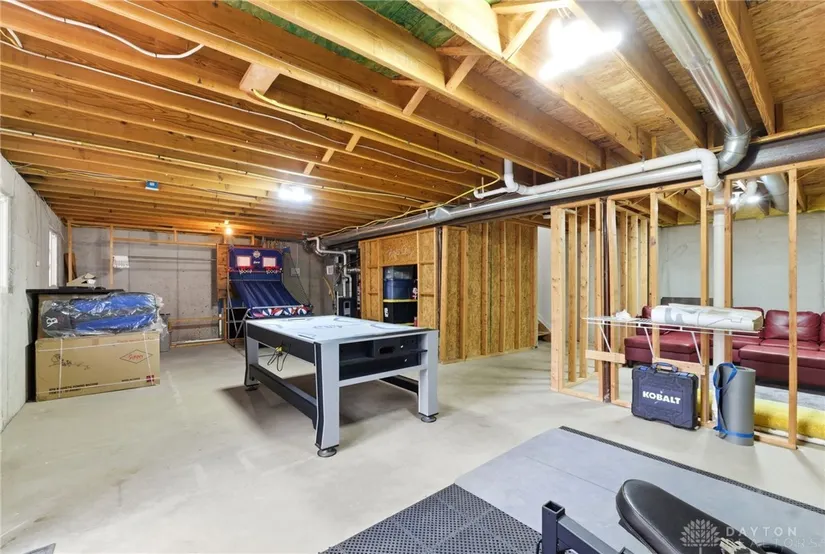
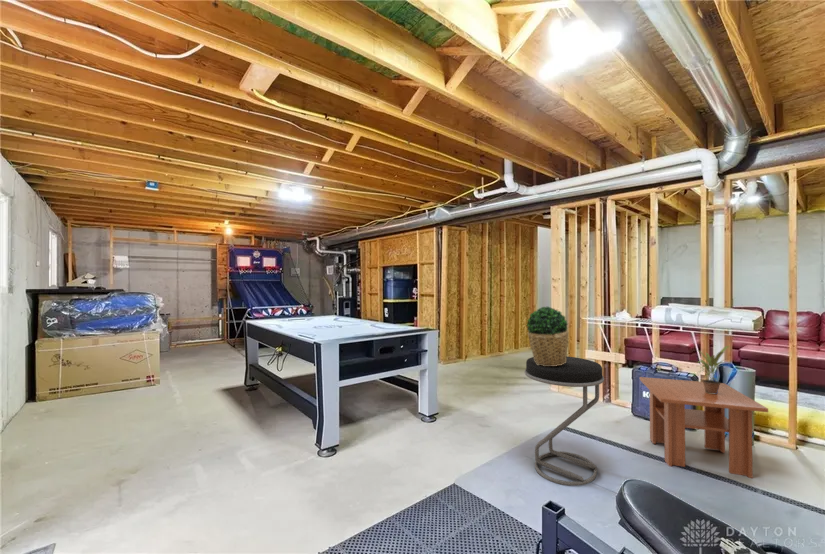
+ stool [524,355,605,487]
+ potted plant [525,306,569,366]
+ potted plant [694,345,730,394]
+ coffee table [639,376,769,479]
